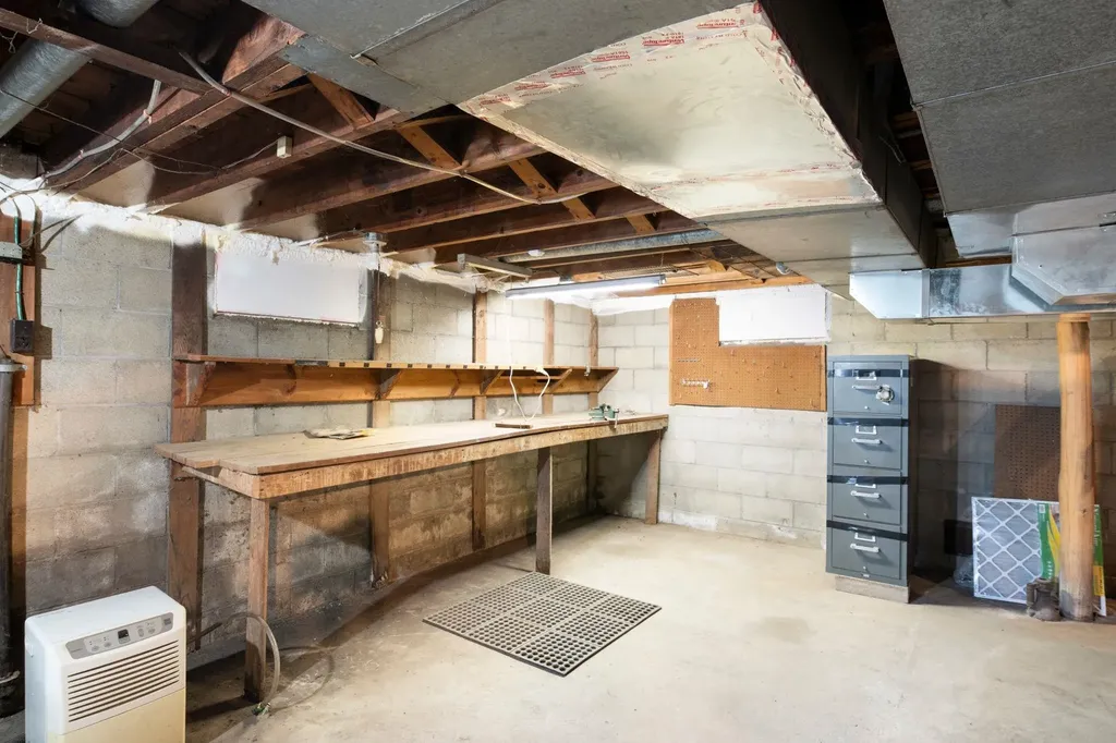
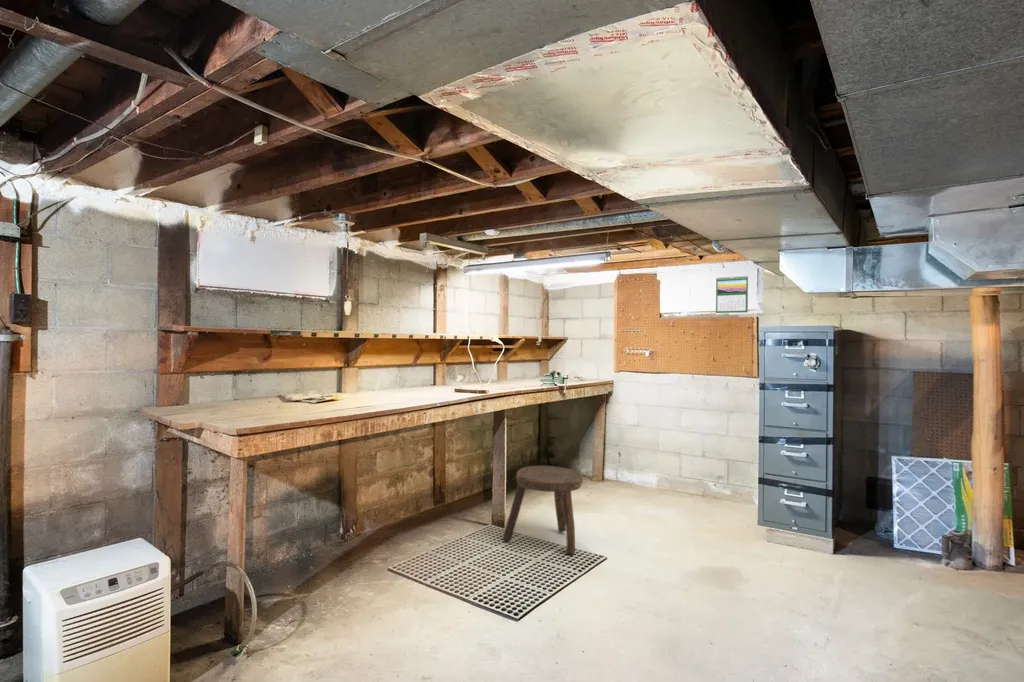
+ stool [502,465,584,555]
+ calendar [715,275,749,314]
